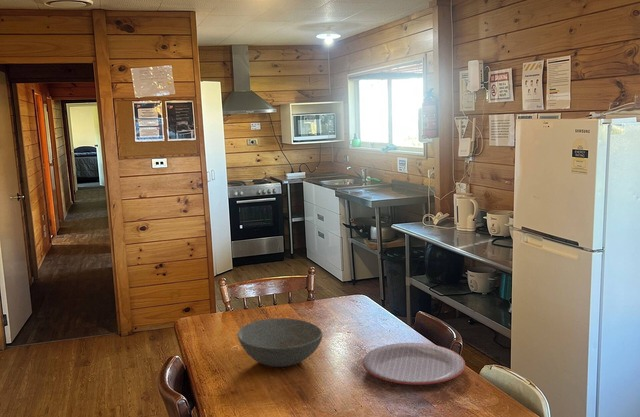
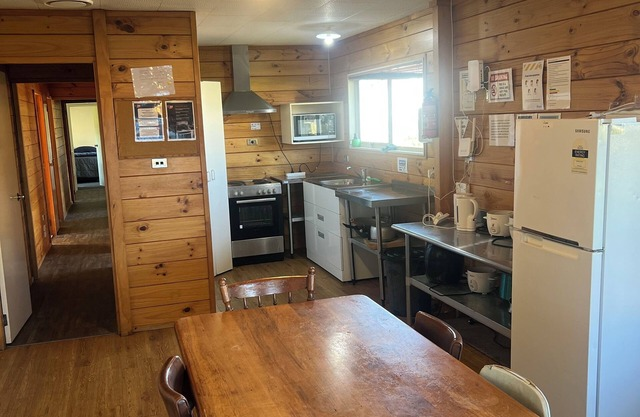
- bowl [236,317,324,368]
- plate [362,342,466,386]
